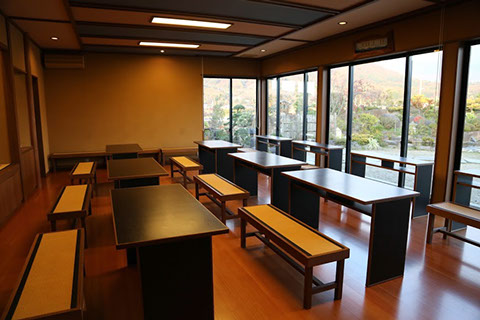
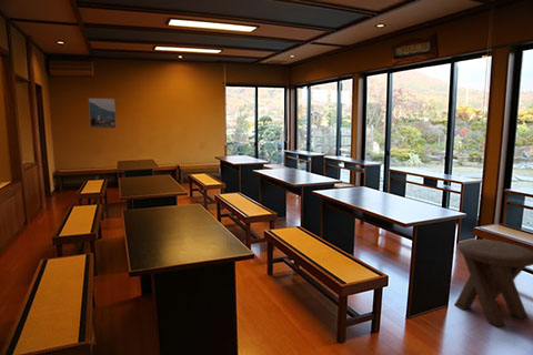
+ music stool [453,239,533,328]
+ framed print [88,98,118,130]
